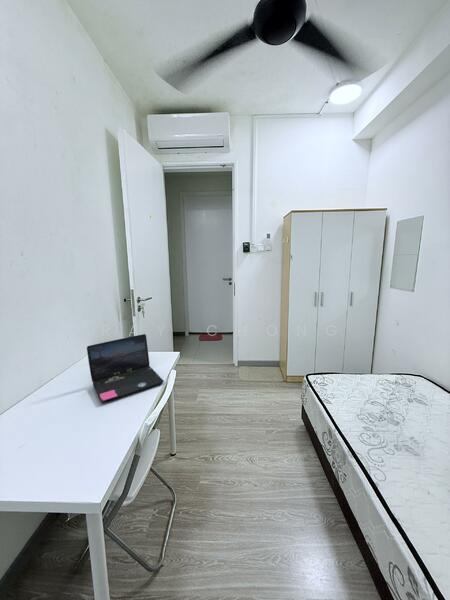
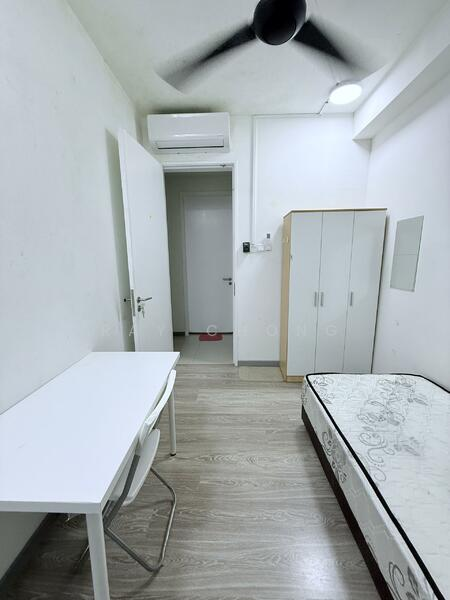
- laptop [86,333,165,403]
